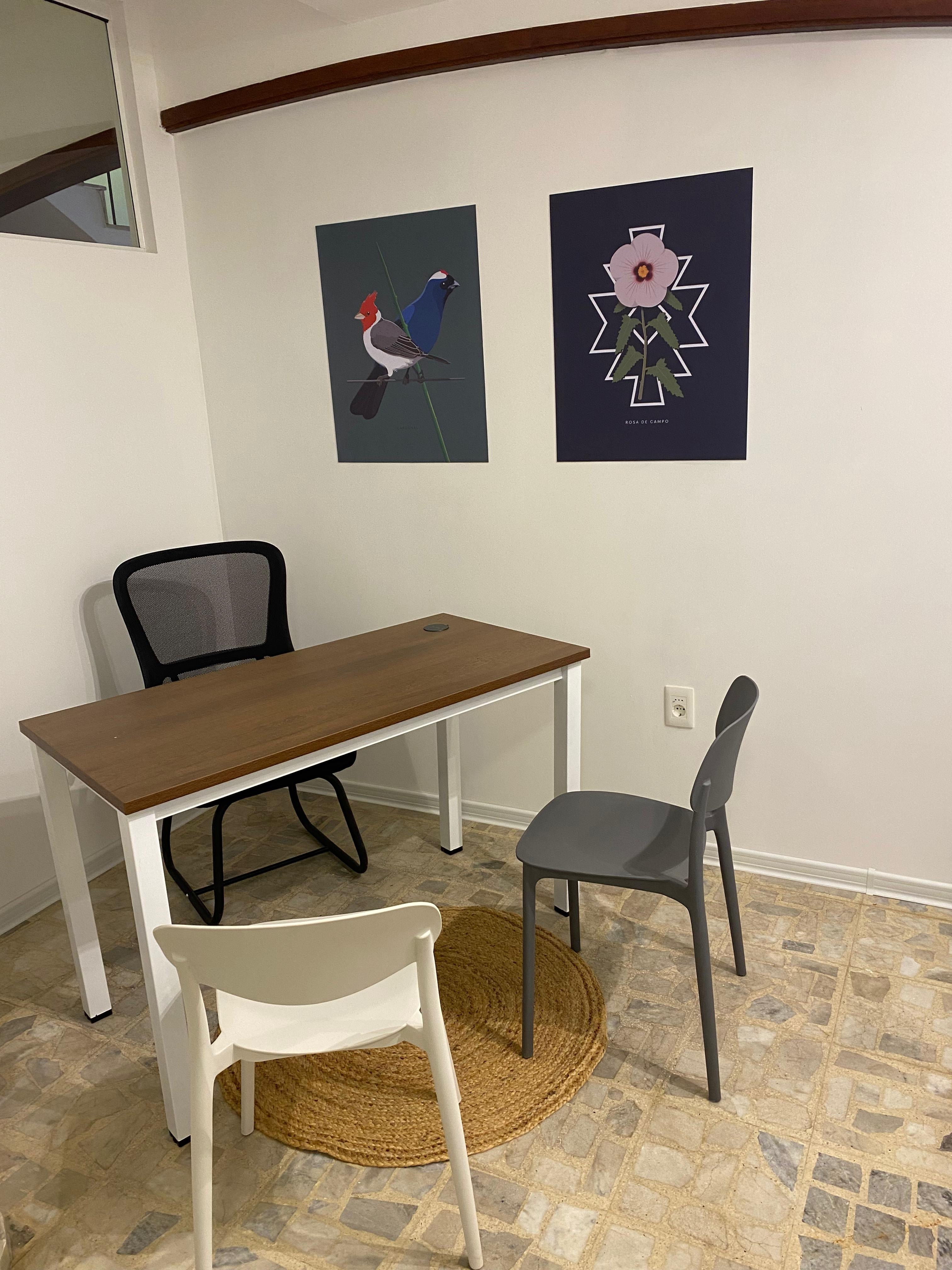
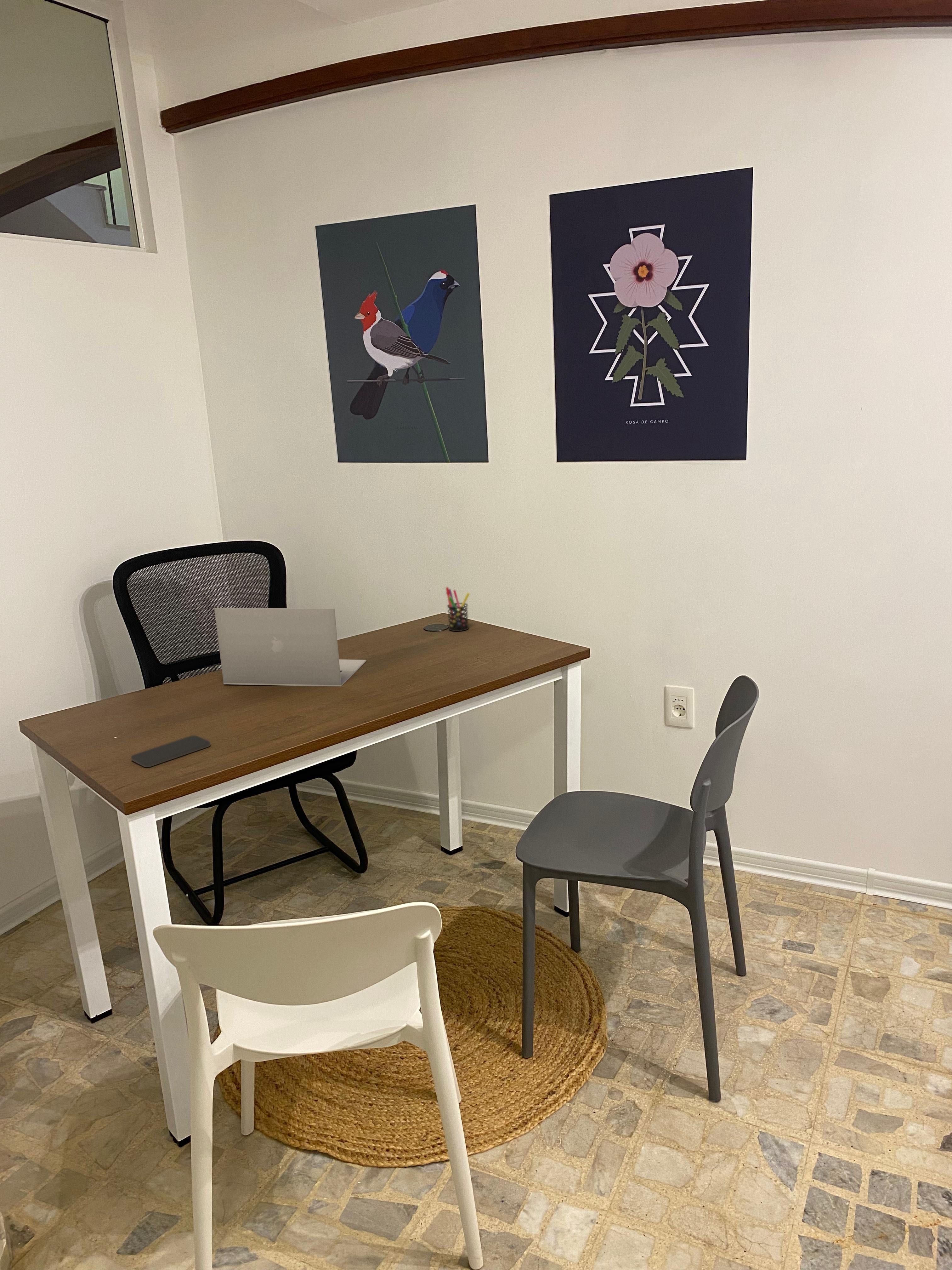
+ pen holder [445,587,470,632]
+ smartphone [131,735,211,768]
+ laptop [214,608,367,687]
